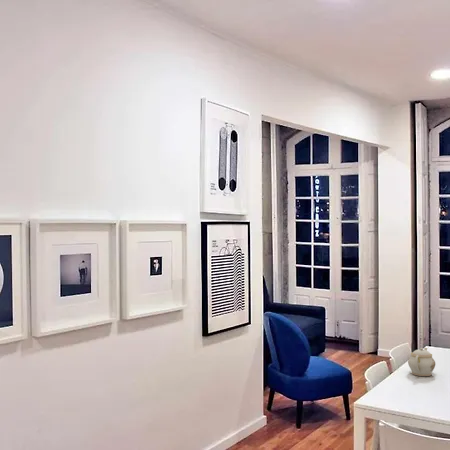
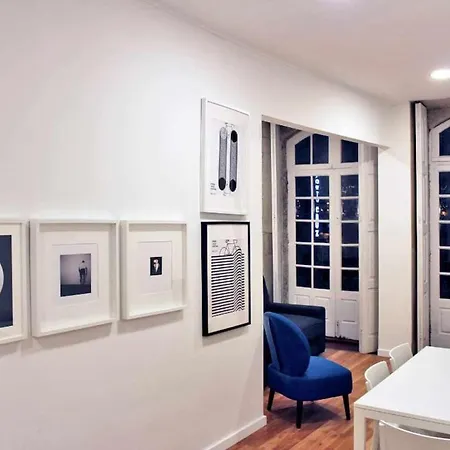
- teapot [407,347,436,377]
